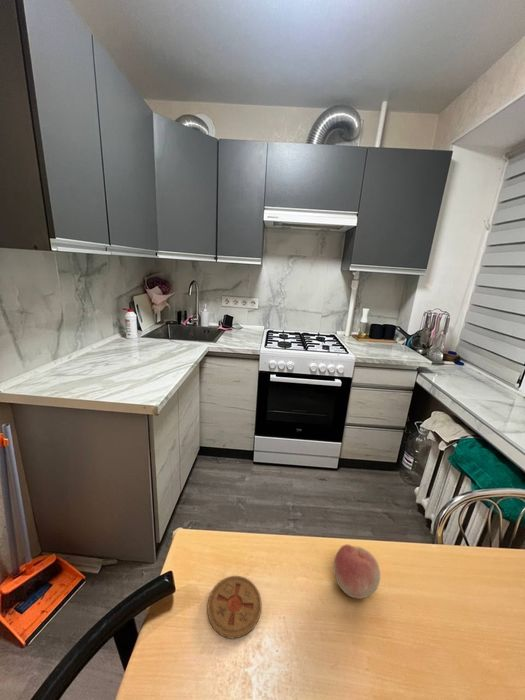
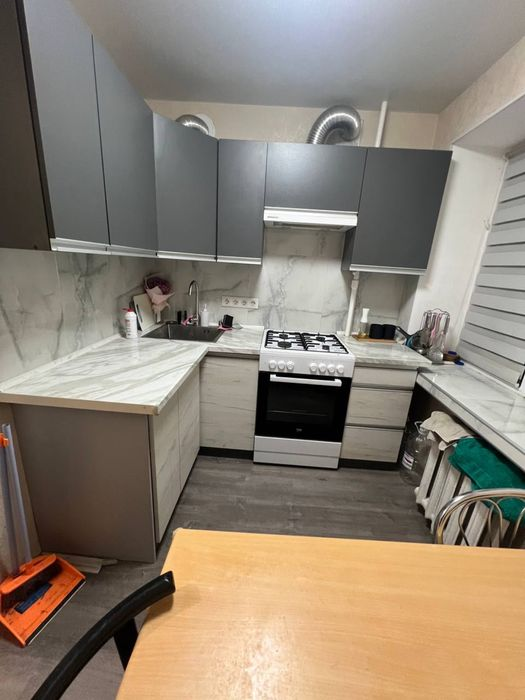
- fruit [332,544,381,600]
- coaster [206,575,262,639]
